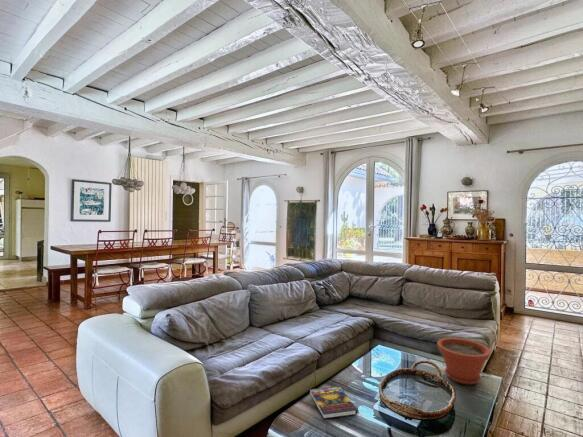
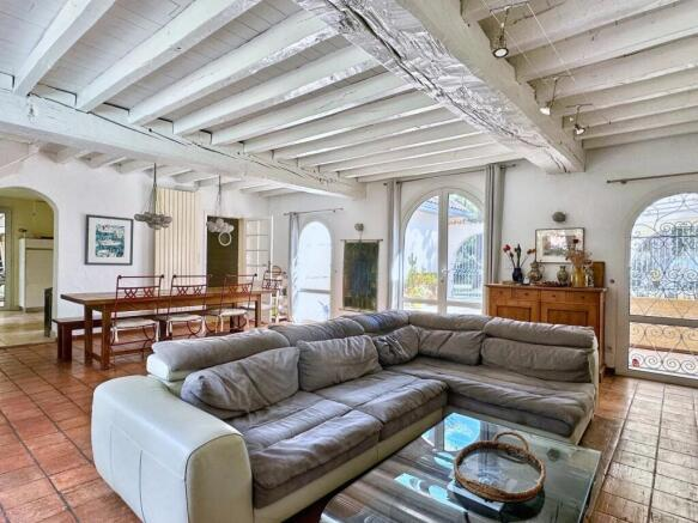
- book [309,385,359,419]
- plant pot [436,337,492,385]
